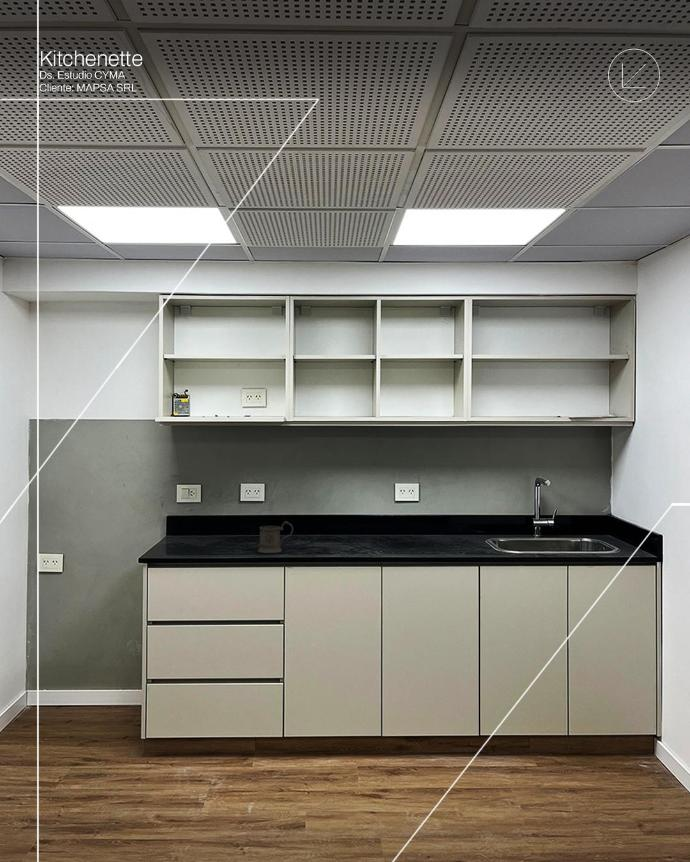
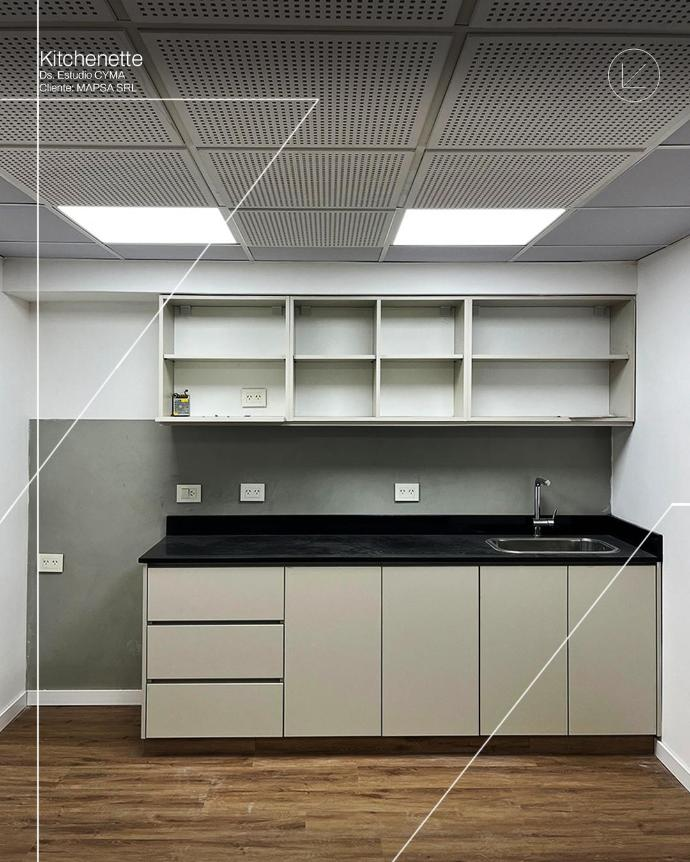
- mug [257,521,294,554]
